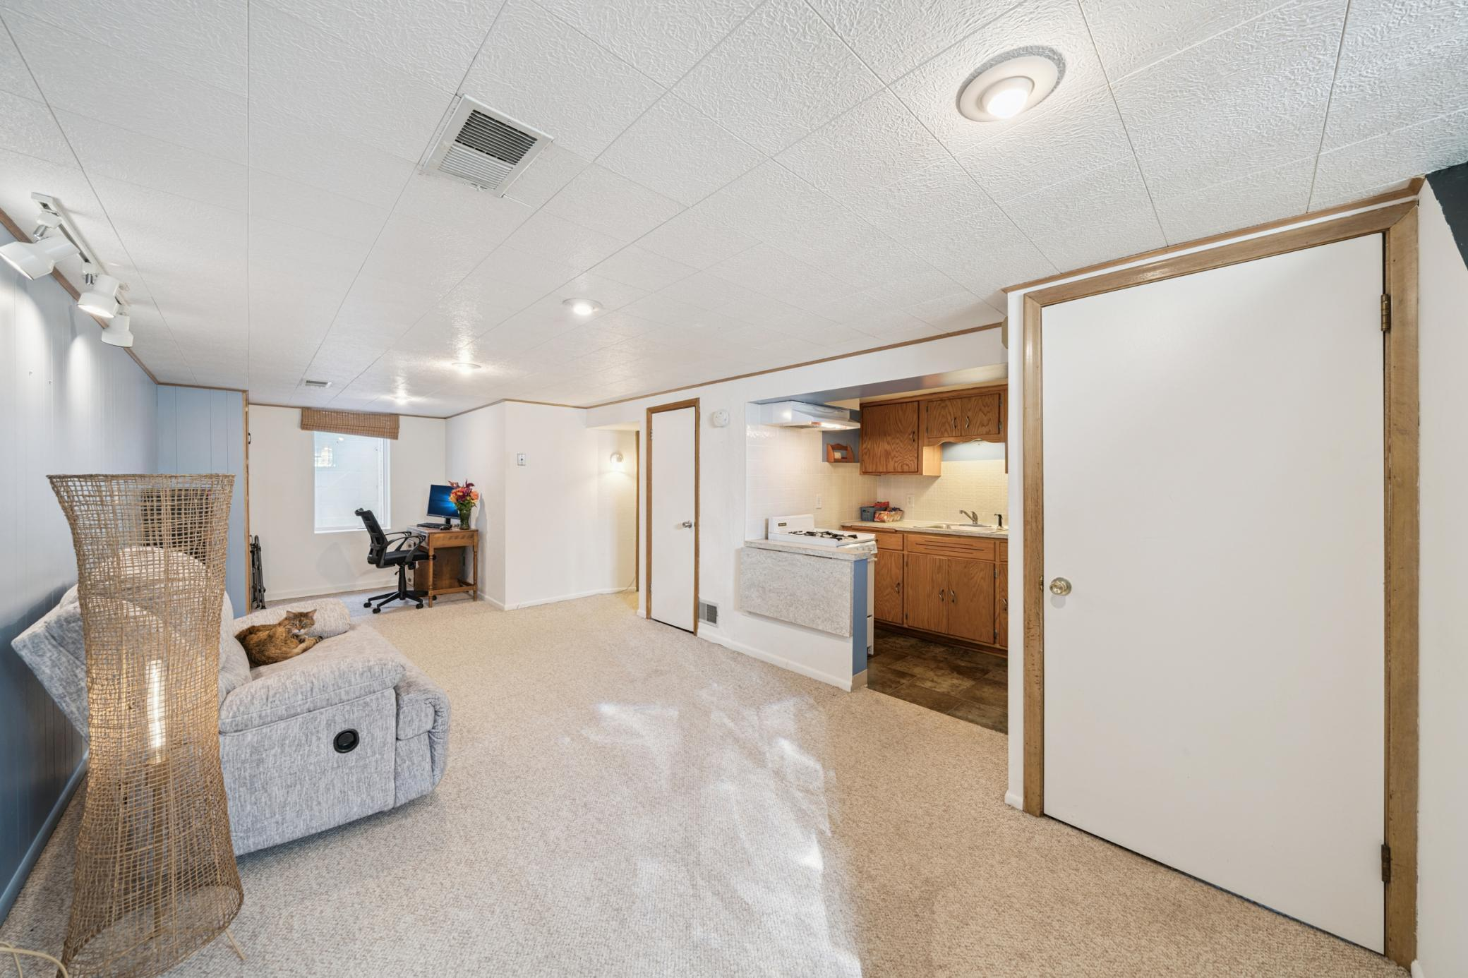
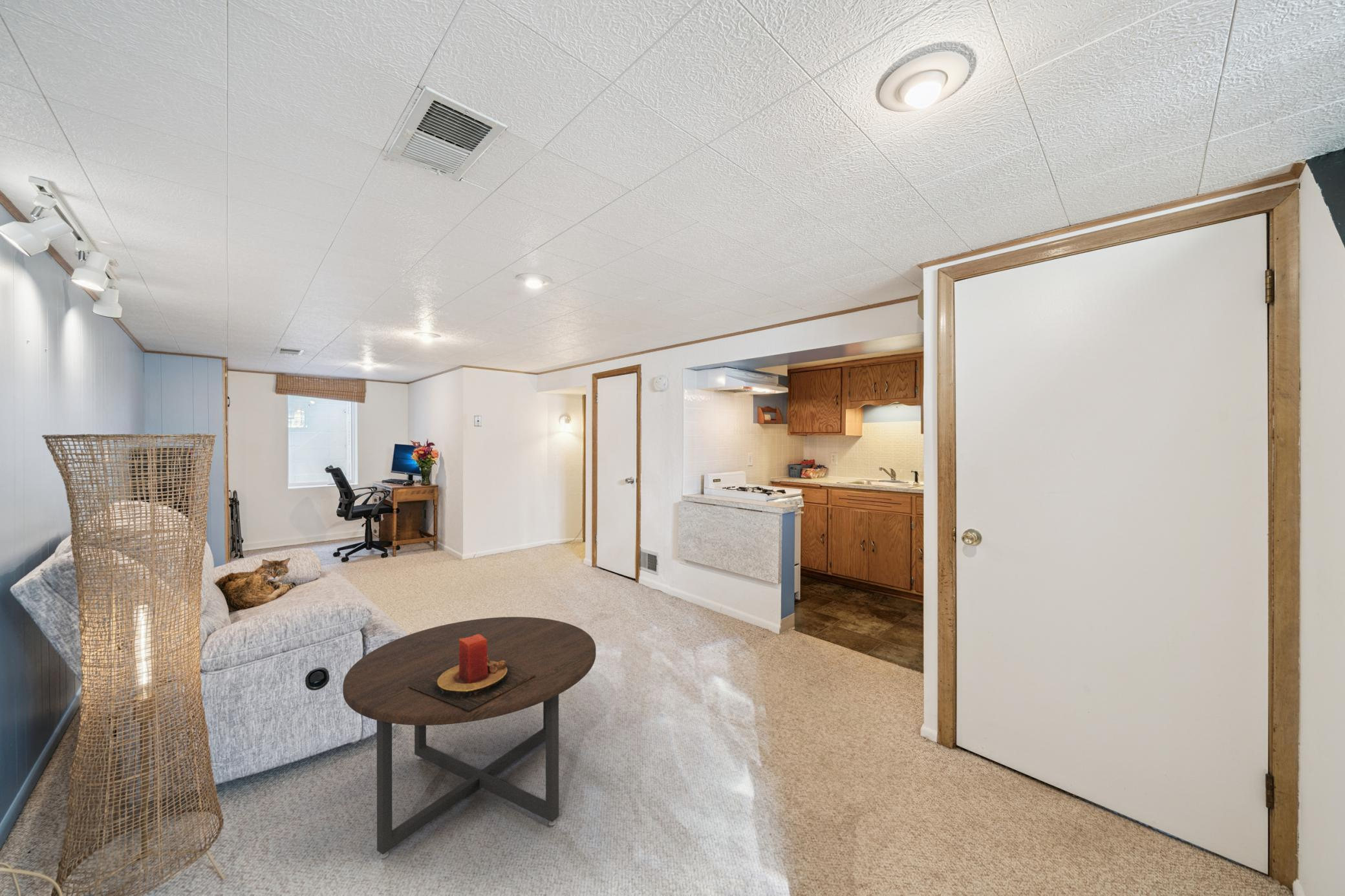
+ candle [409,634,535,712]
+ coffee table [342,616,596,859]
